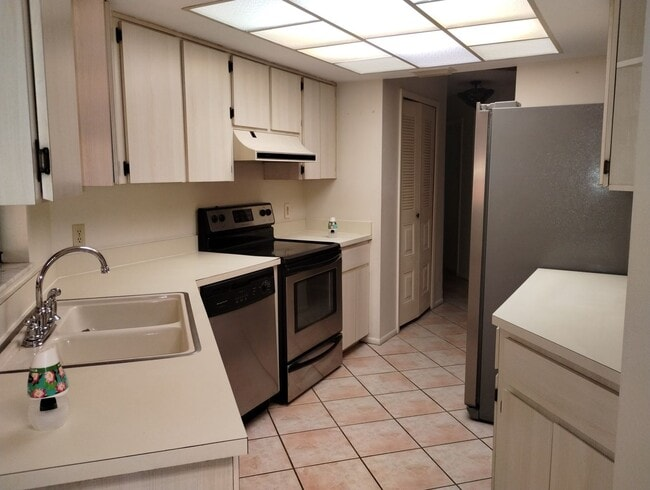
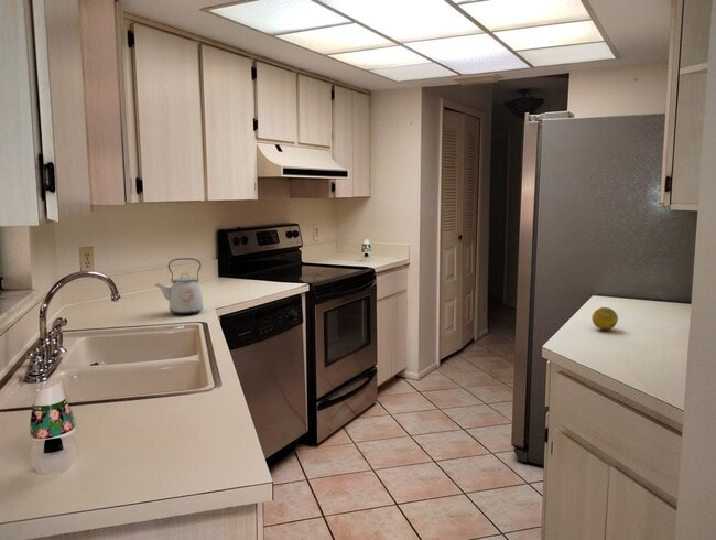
+ fruit [590,306,619,331]
+ kettle [154,257,204,315]
